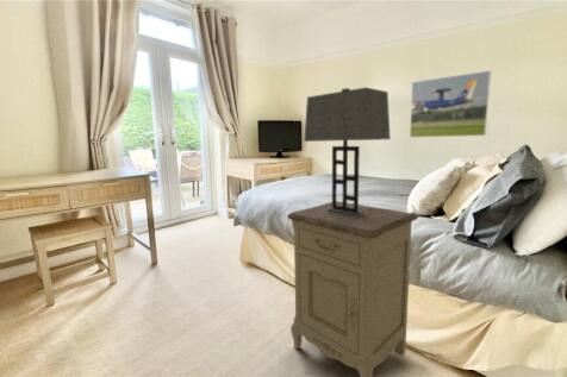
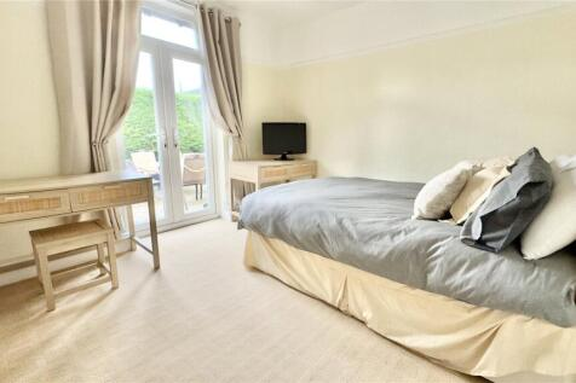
- nightstand [286,200,419,377]
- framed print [409,69,492,139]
- table lamp [303,87,392,218]
